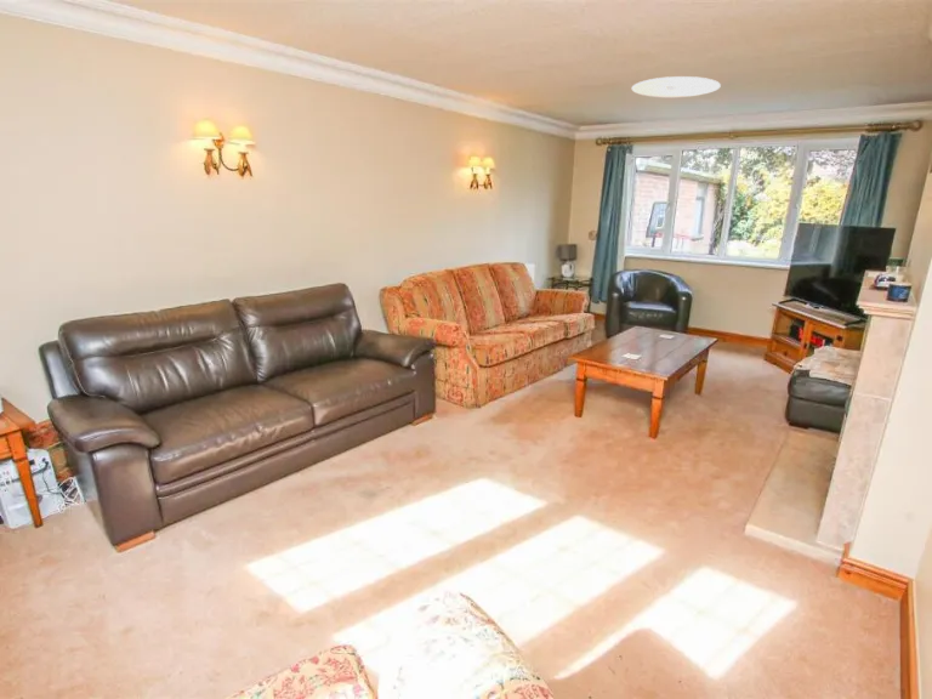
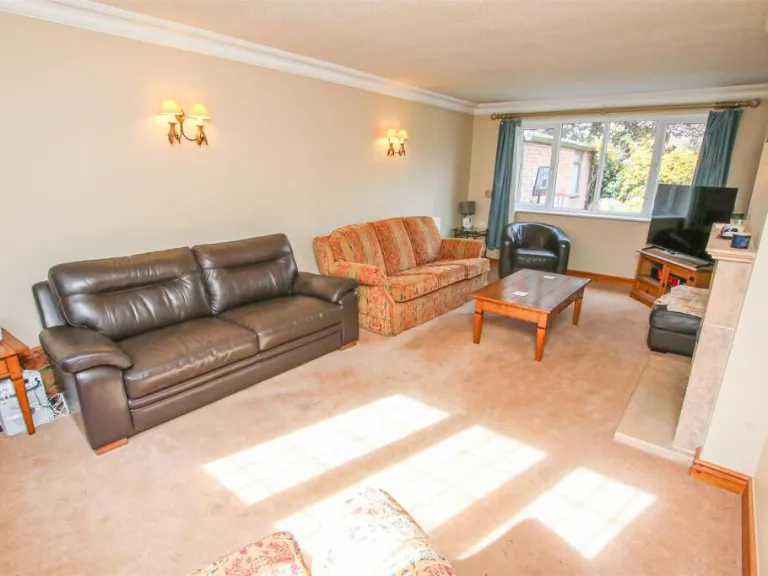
- ceiling light [631,75,722,98]
